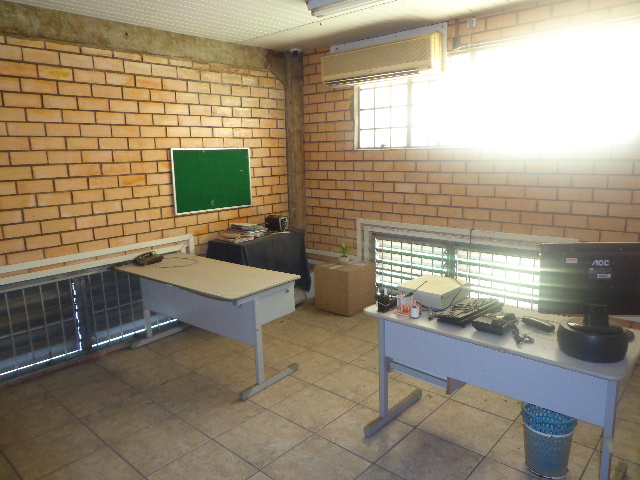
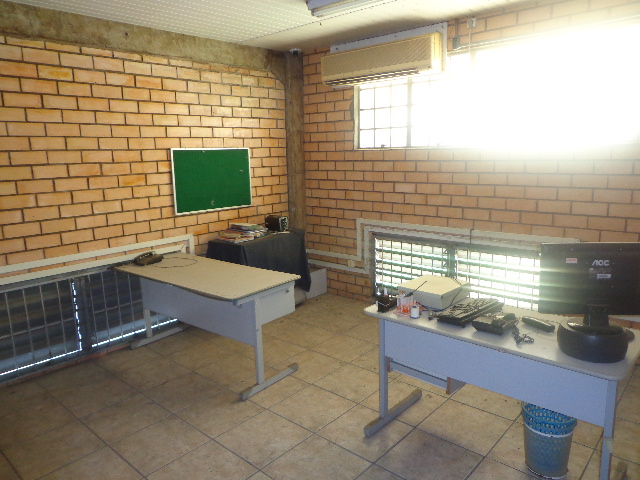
- cardboard box [313,258,376,317]
- potted plant [333,241,351,265]
